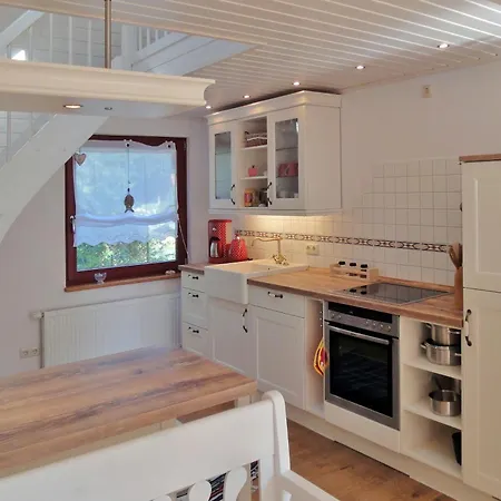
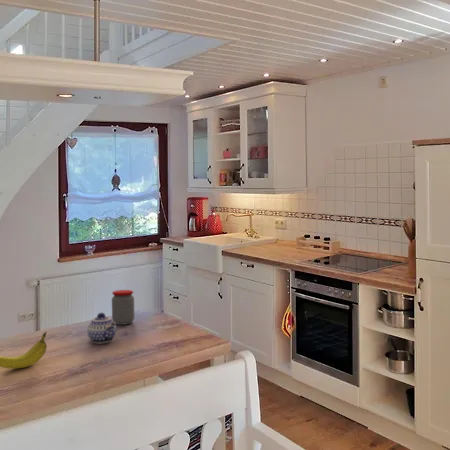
+ jar [111,289,135,326]
+ teapot [86,312,117,344]
+ fruit [0,331,48,370]
